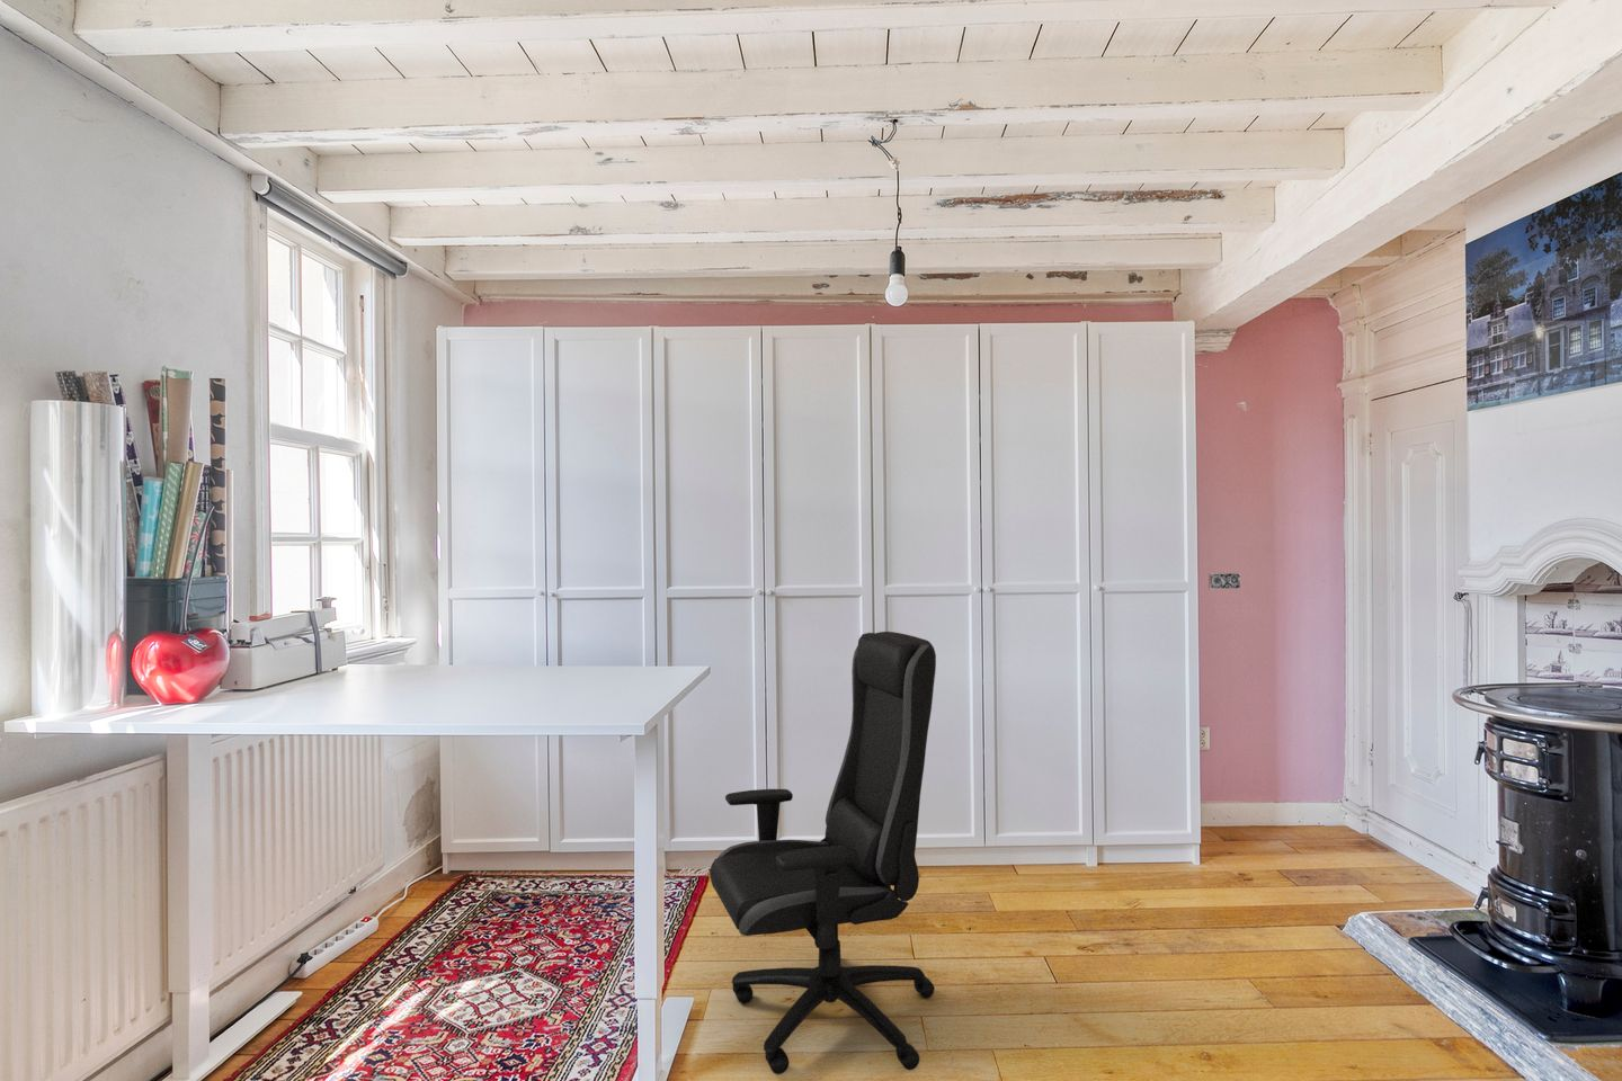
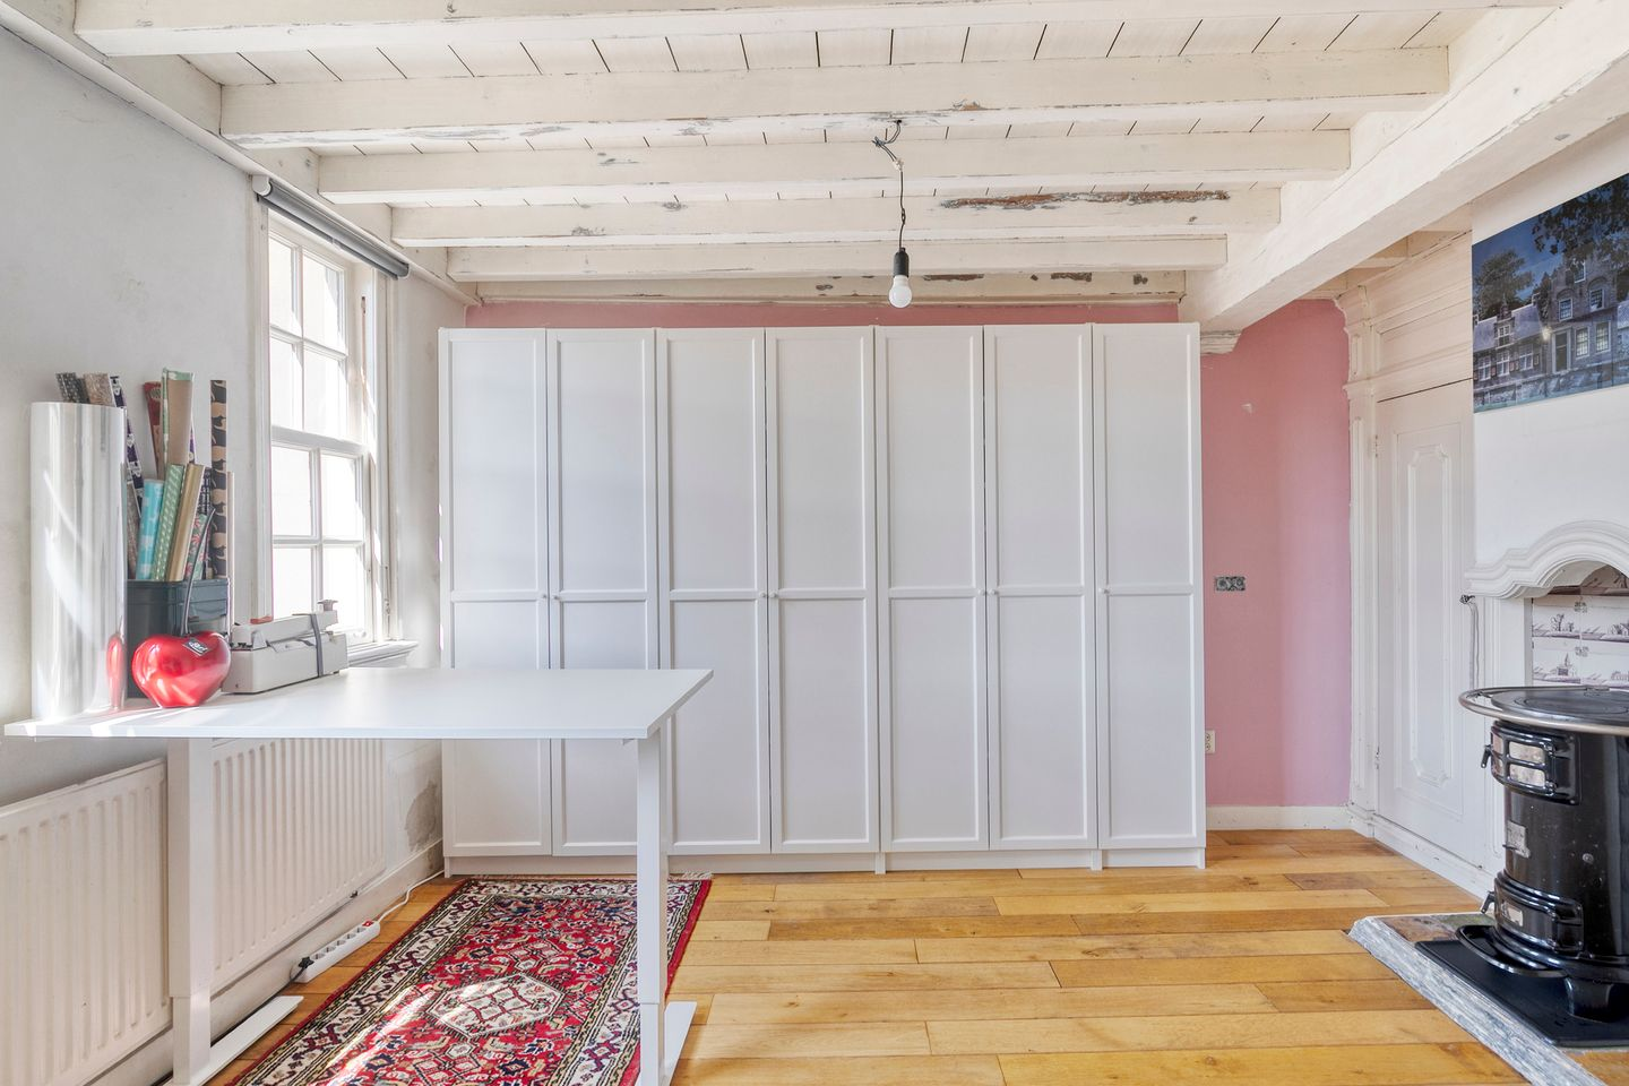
- office chair [708,631,938,1075]
